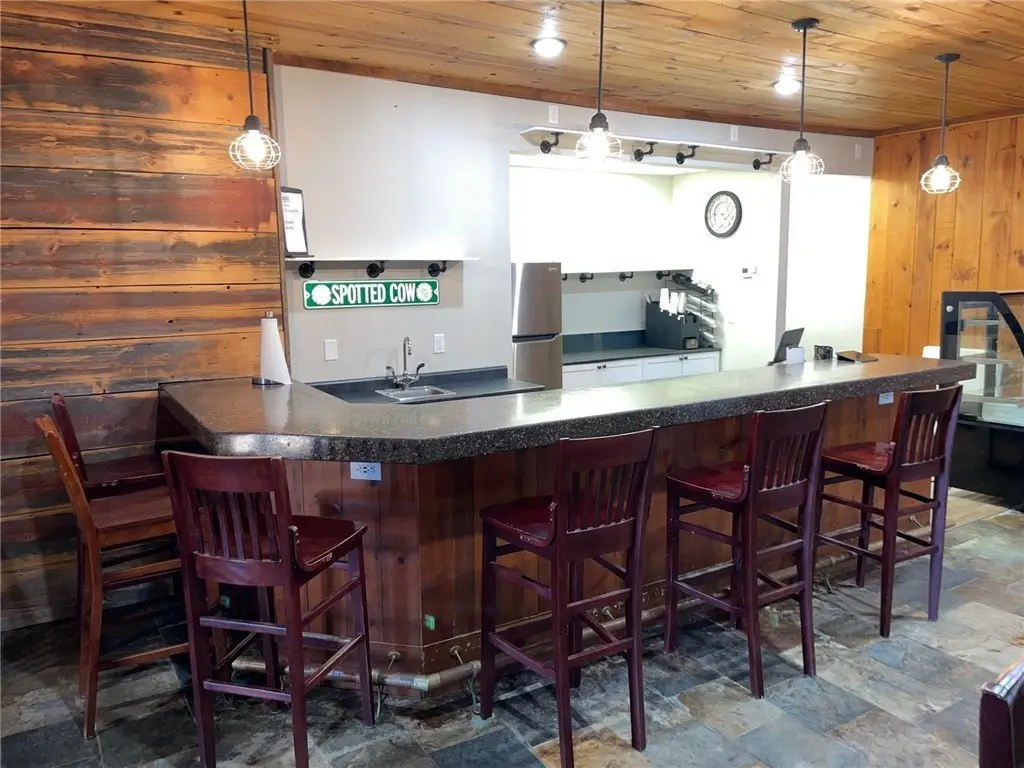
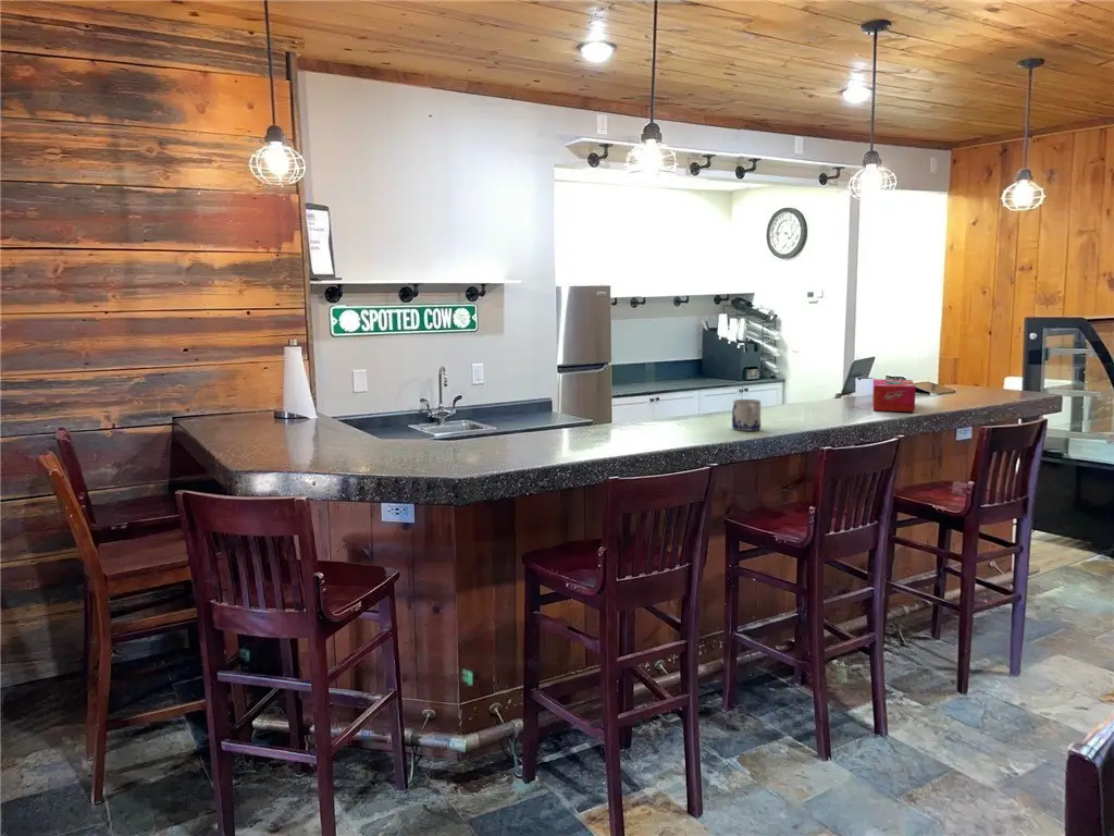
+ tissue box [871,378,917,413]
+ mug [731,398,762,432]
